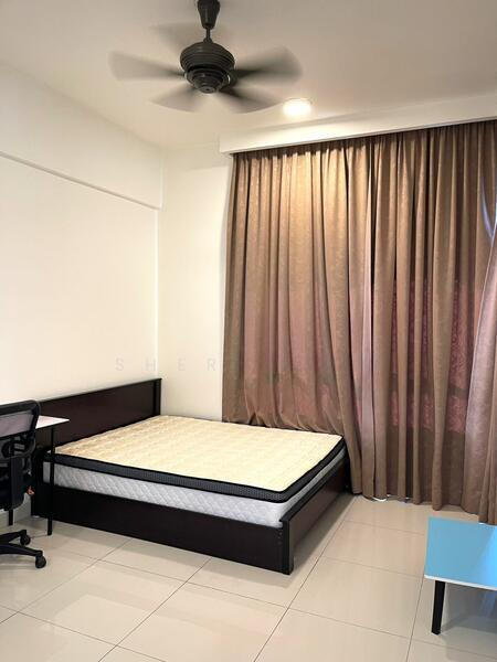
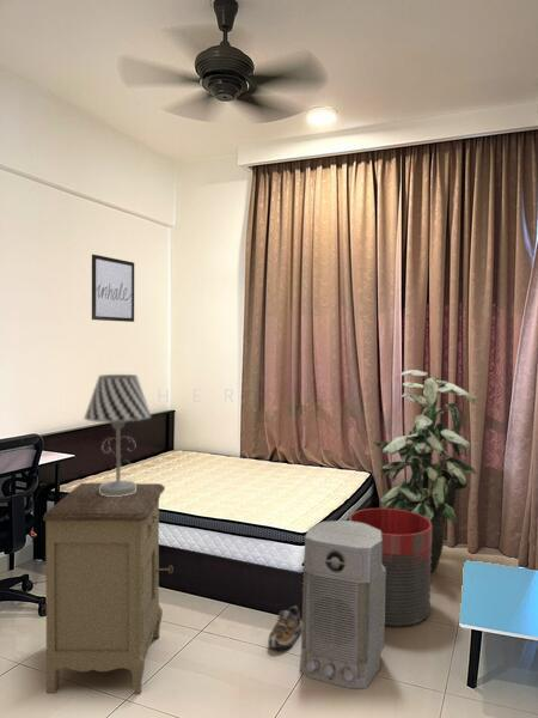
+ air purifier [299,519,386,689]
+ shoe [267,604,302,650]
+ nightstand [42,482,175,695]
+ table lamp [82,373,152,497]
+ indoor plant [372,369,477,572]
+ trash can [348,507,433,628]
+ wall art [91,254,135,323]
